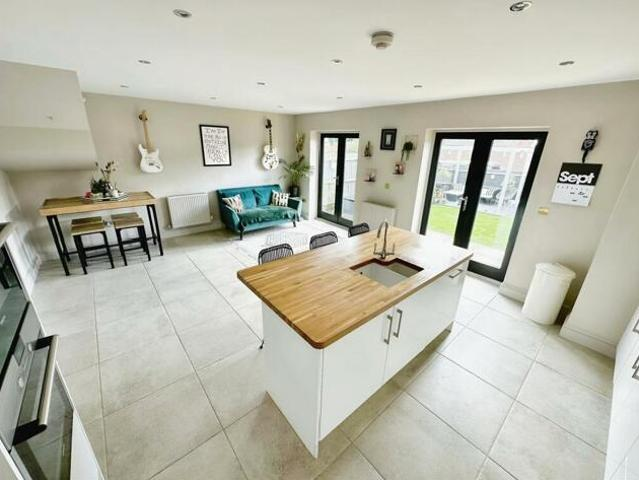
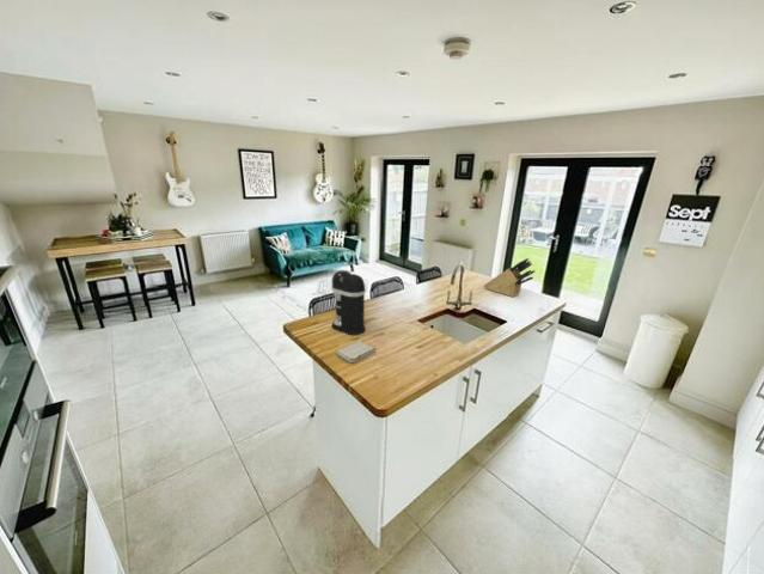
+ coffee maker [330,269,367,336]
+ washcloth [335,340,377,364]
+ knife block [483,257,537,298]
